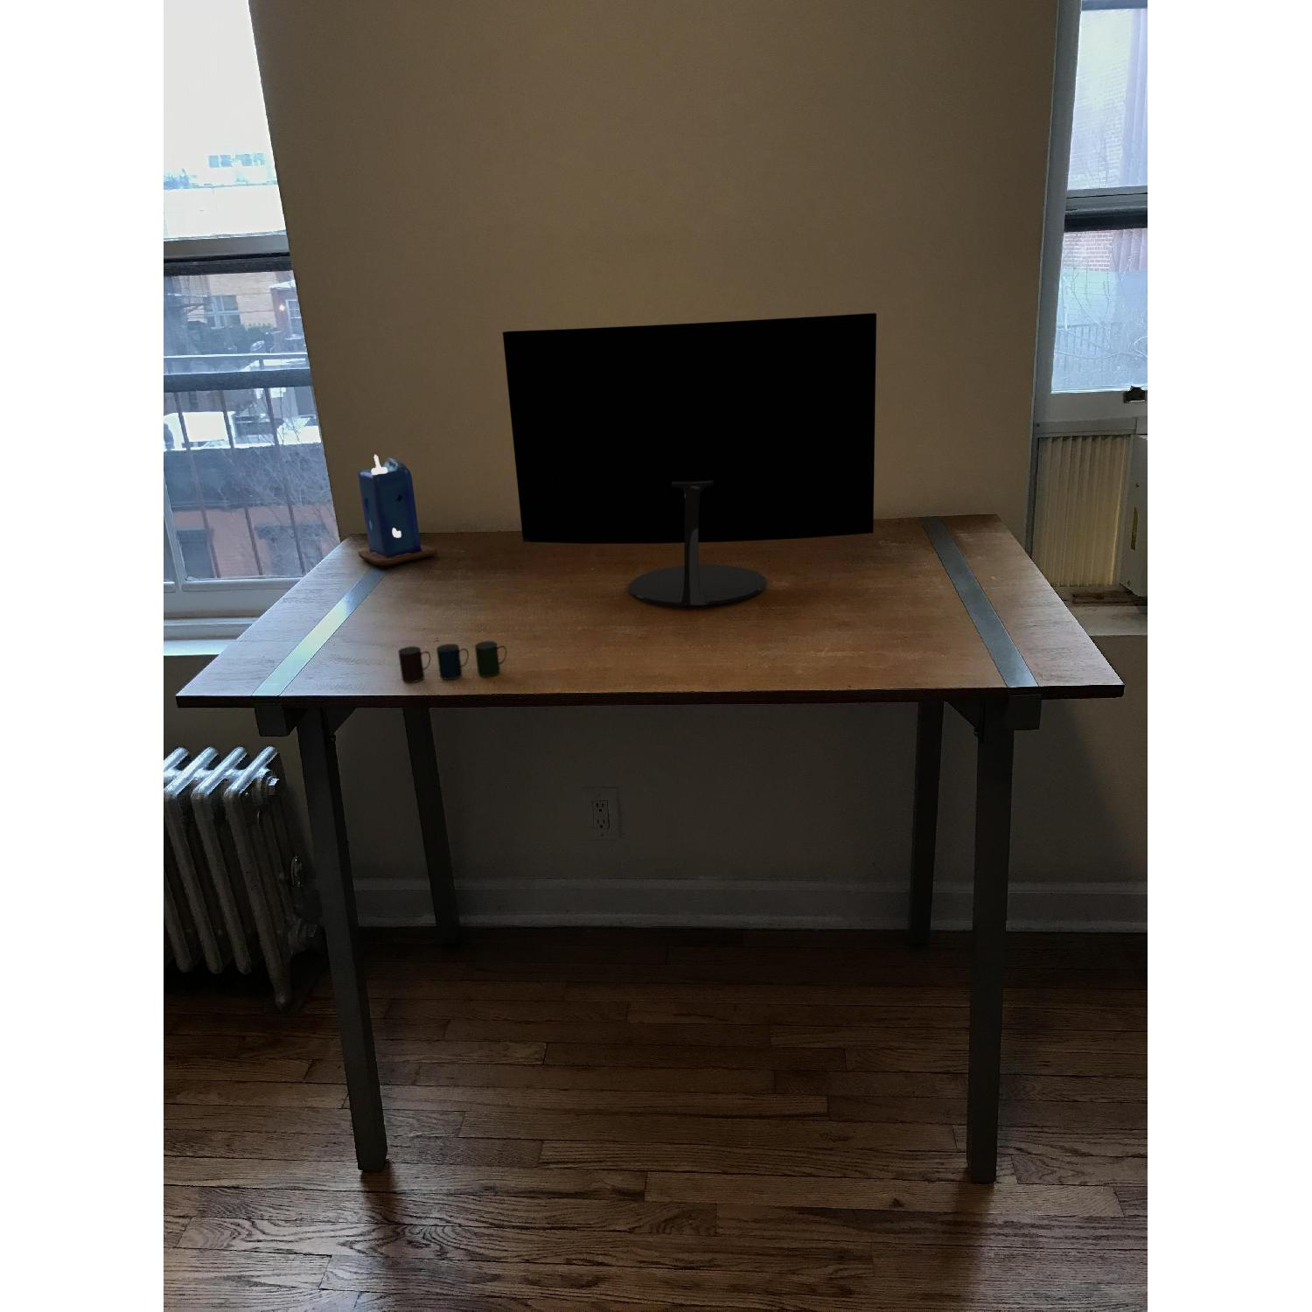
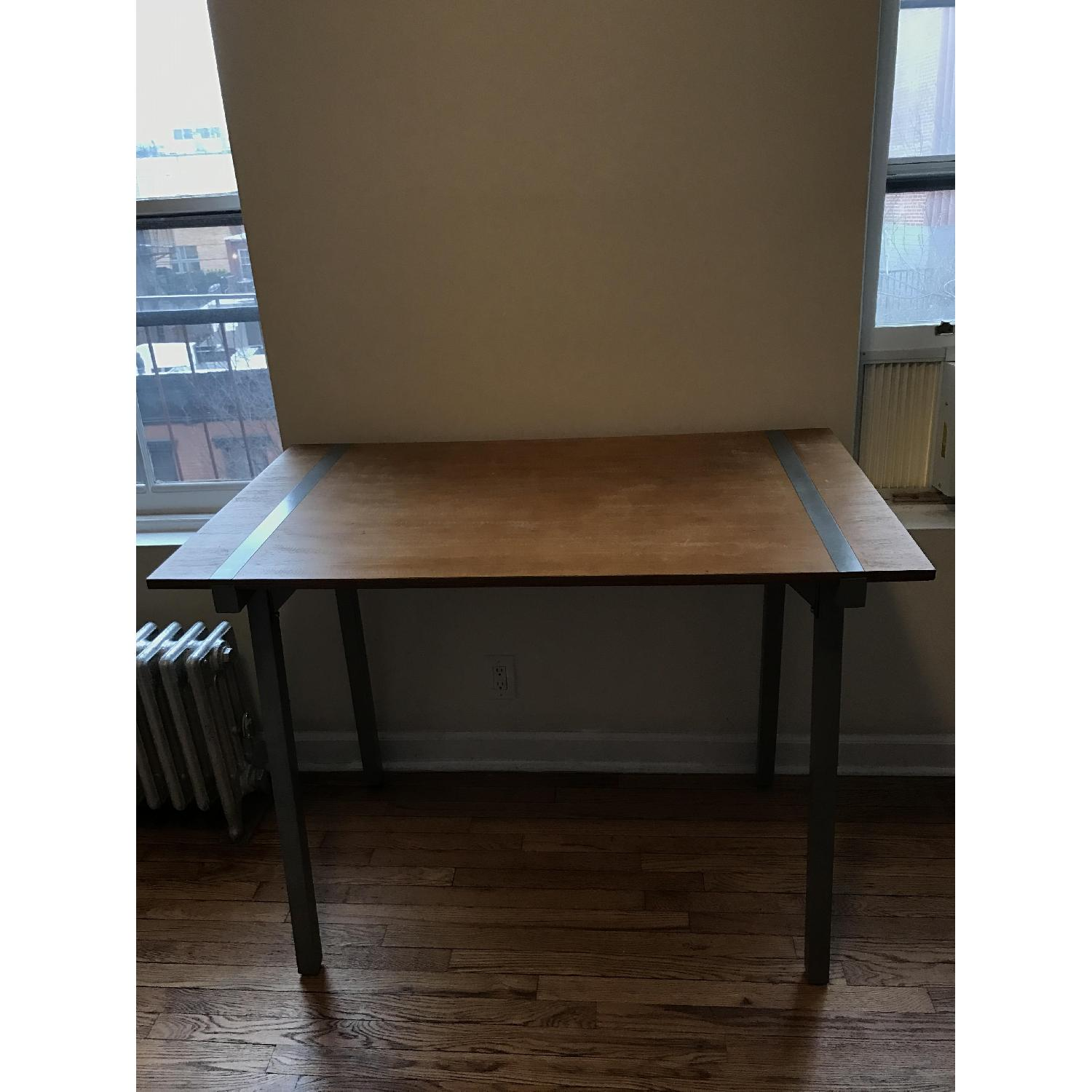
- monitor [502,312,877,607]
- candle [357,454,439,567]
- cup [398,640,507,684]
